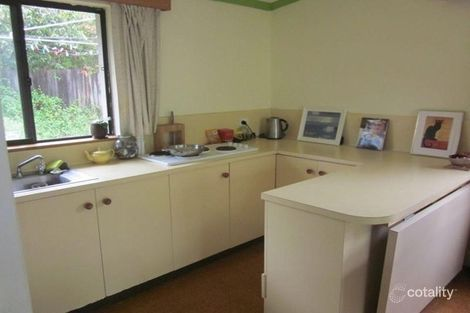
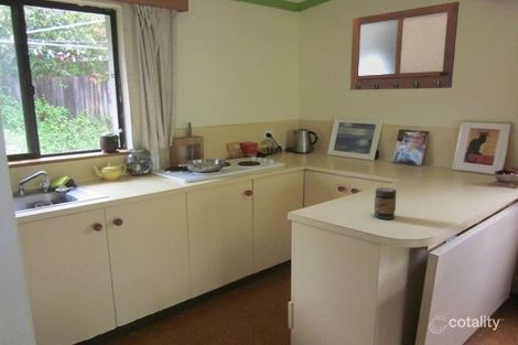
+ jar [374,186,397,220]
+ writing board [349,0,461,91]
